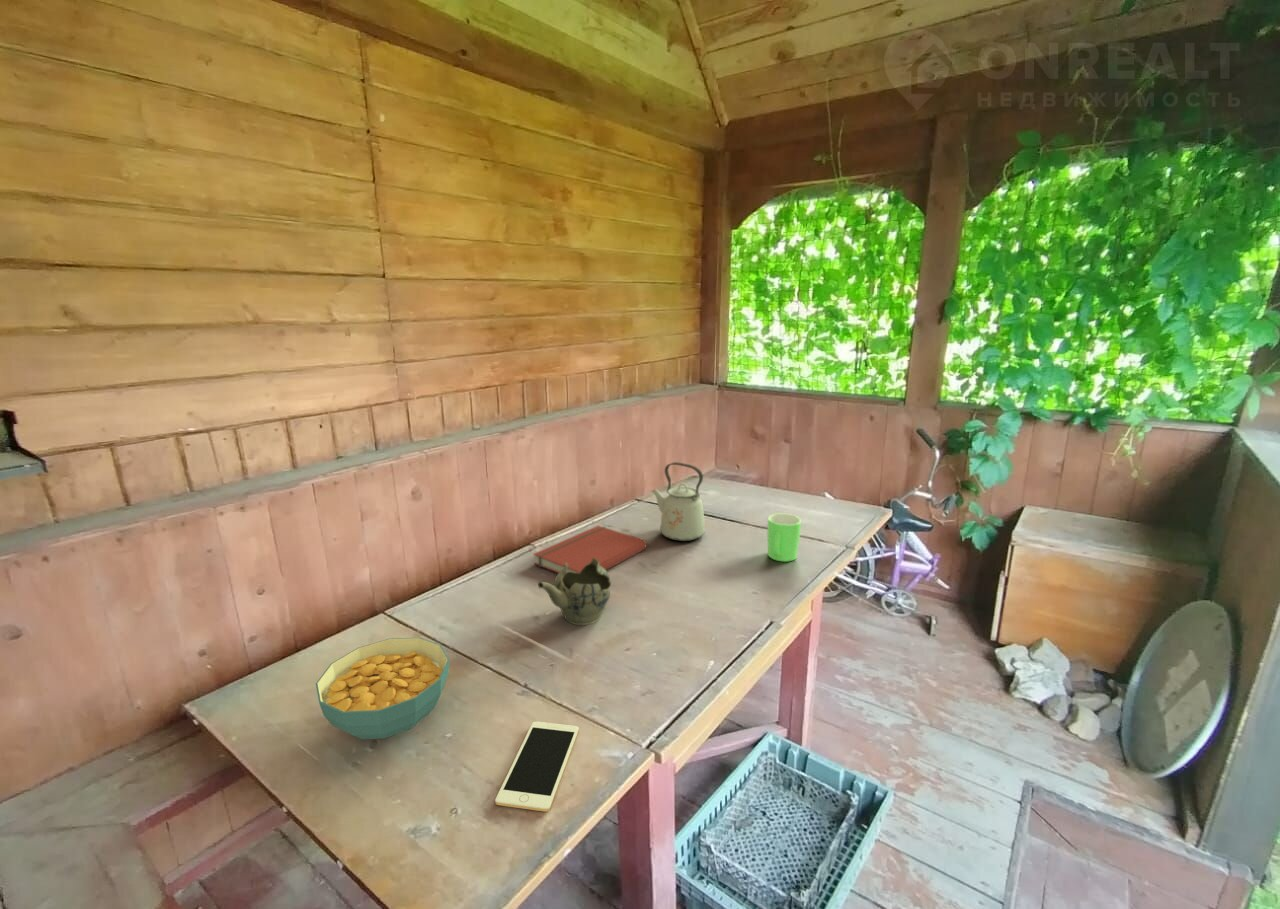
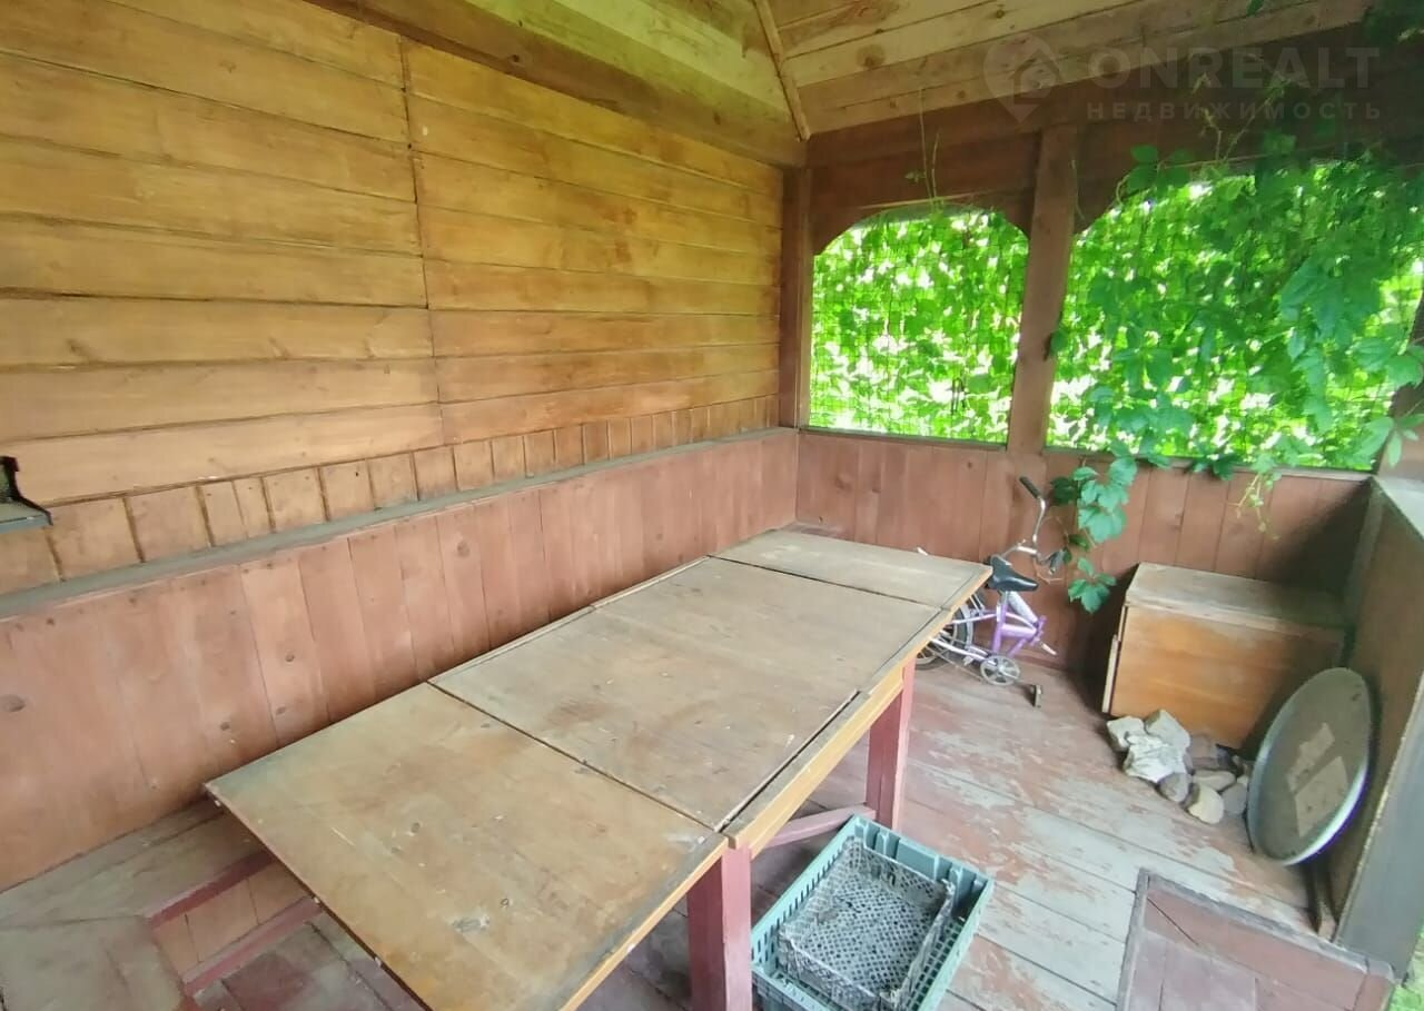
- cell phone [494,721,580,812]
- book [532,525,647,574]
- mug [767,513,802,563]
- cereal bowl [315,637,450,740]
- kettle [651,461,706,542]
- teapot [537,558,612,626]
